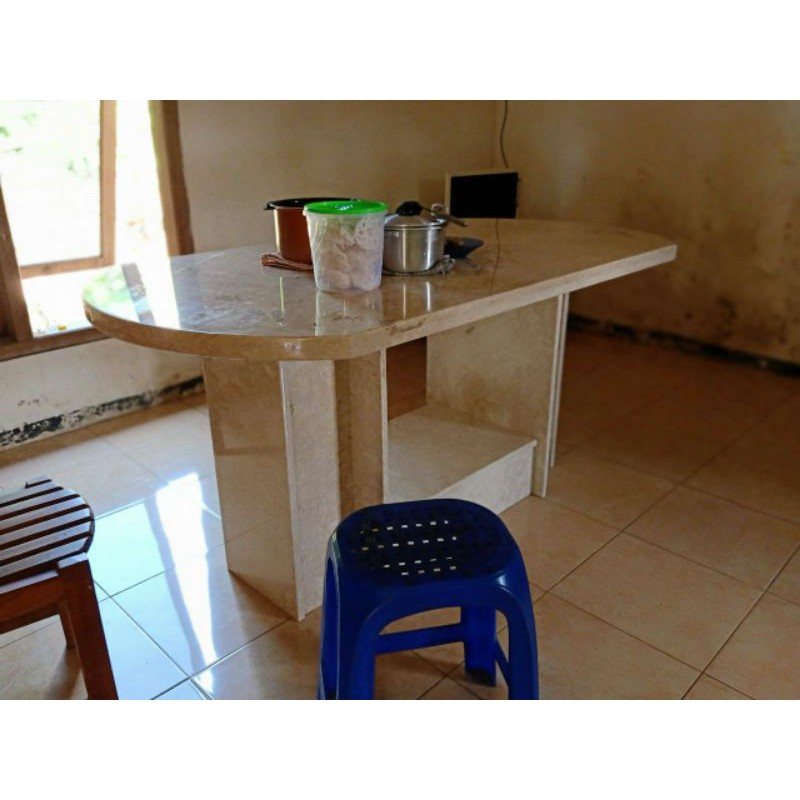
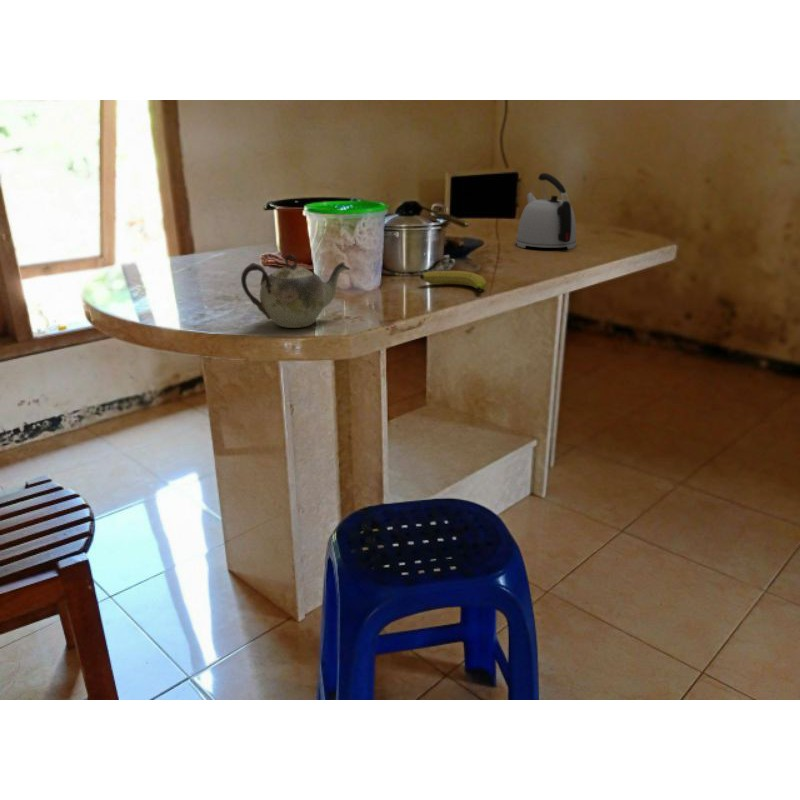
+ teapot [240,253,351,329]
+ kettle [515,172,577,250]
+ fruit [419,270,487,292]
